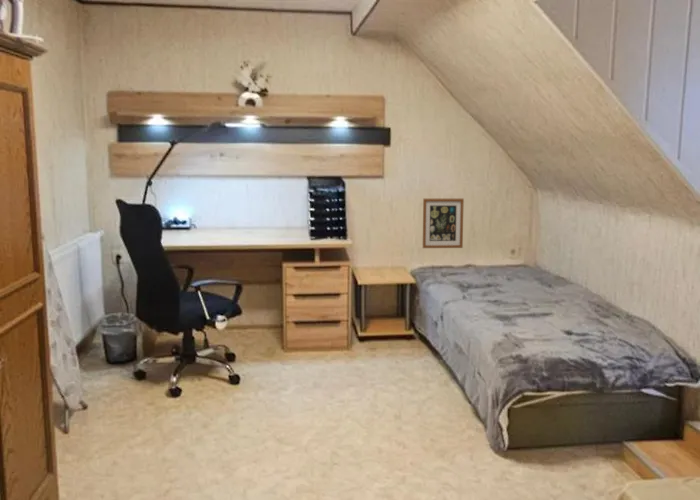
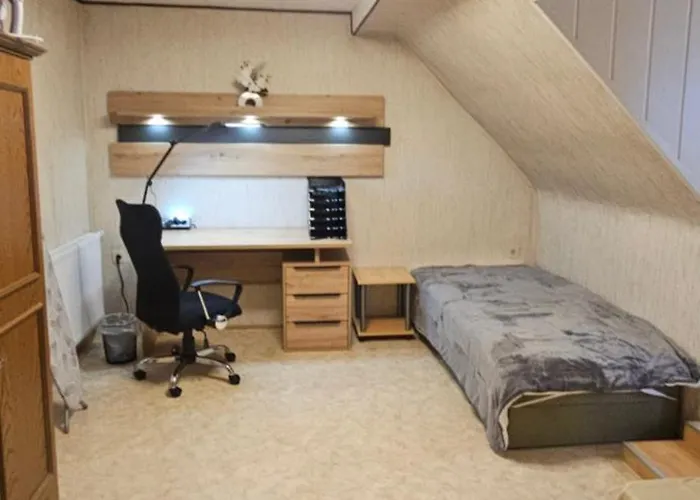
- wall art [422,198,465,249]
